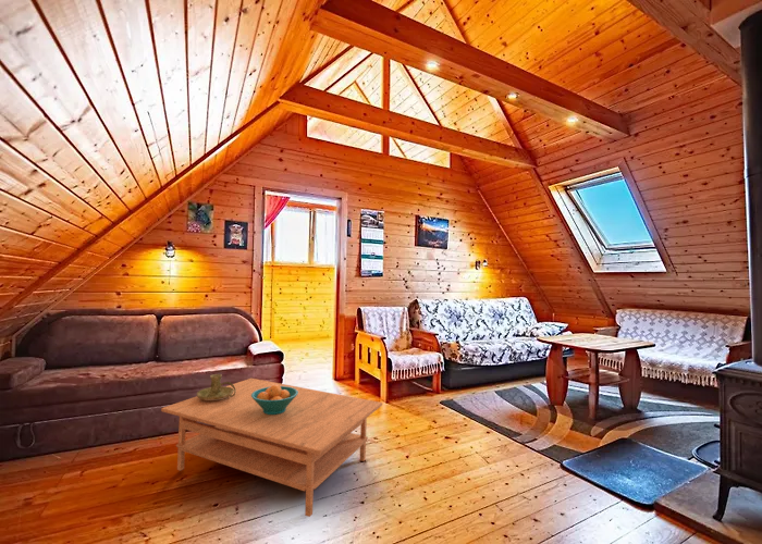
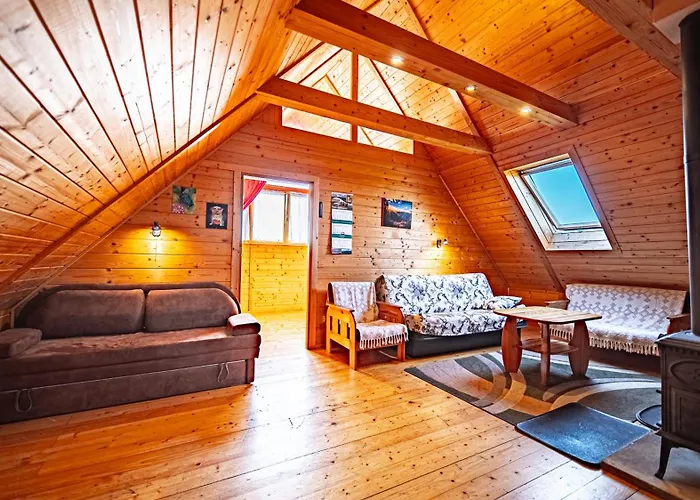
- coffee table [160,378,383,518]
- fruit bowl [251,385,298,415]
- candle holder [196,373,236,400]
